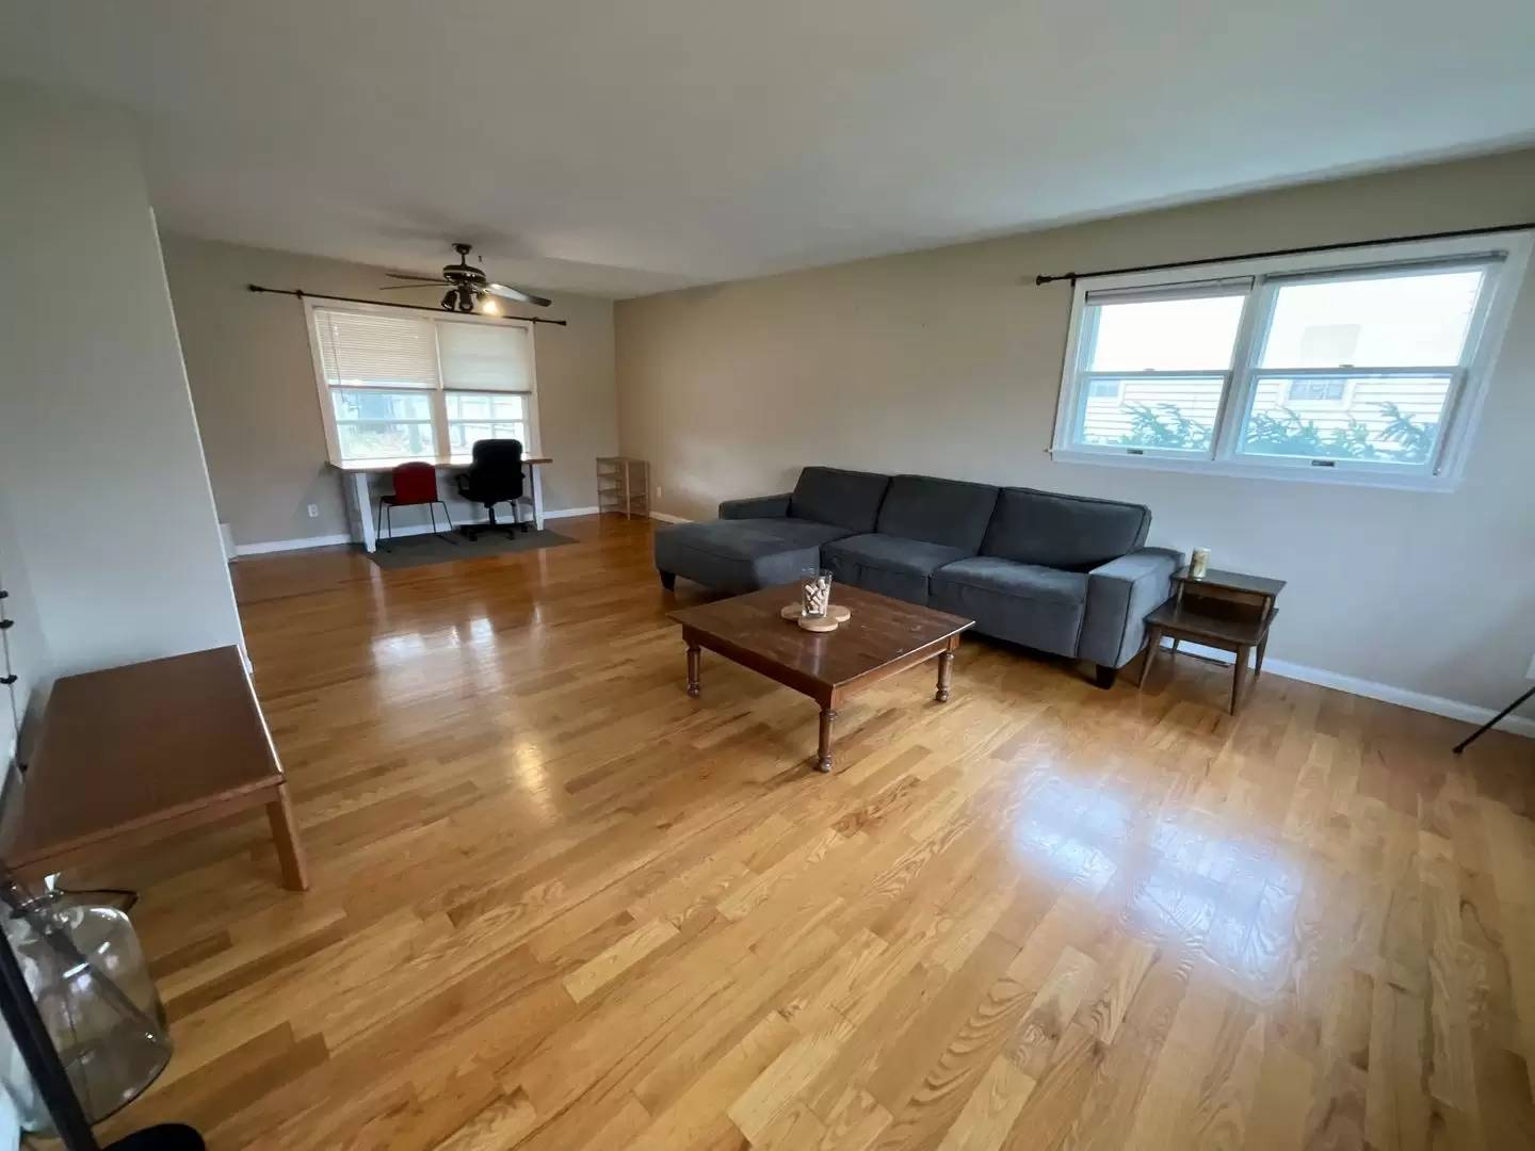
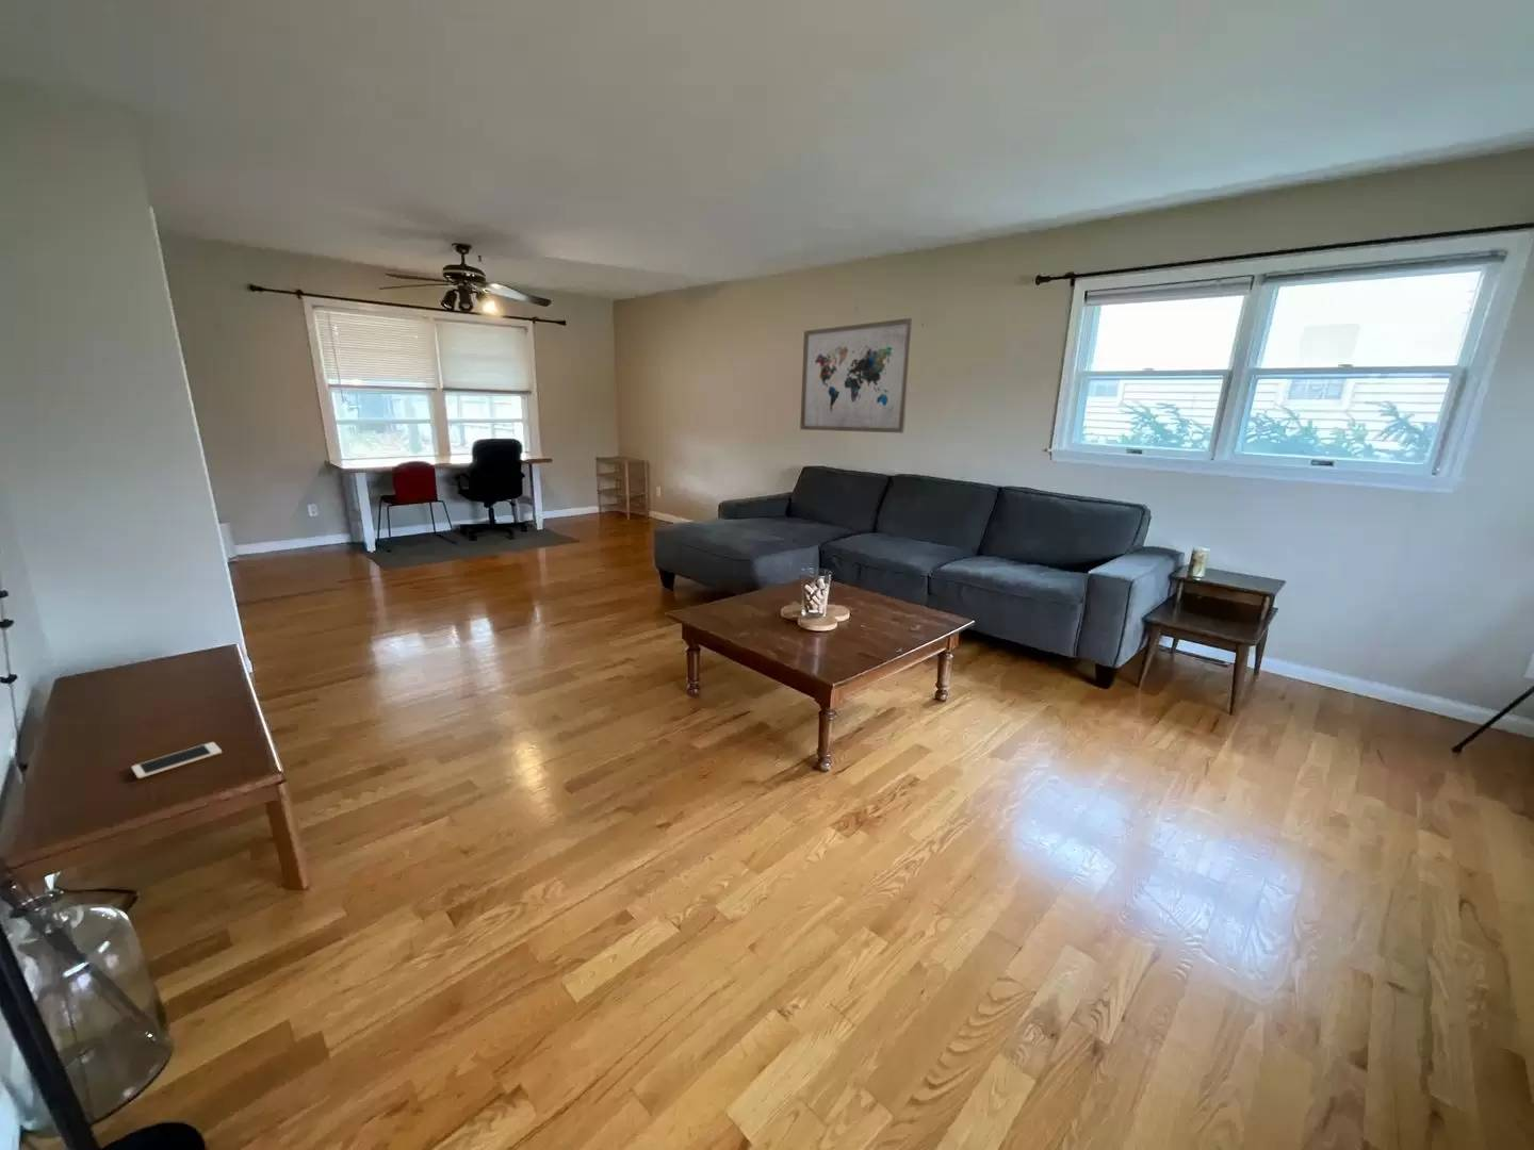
+ wall art [798,318,914,435]
+ cell phone [130,742,222,779]
